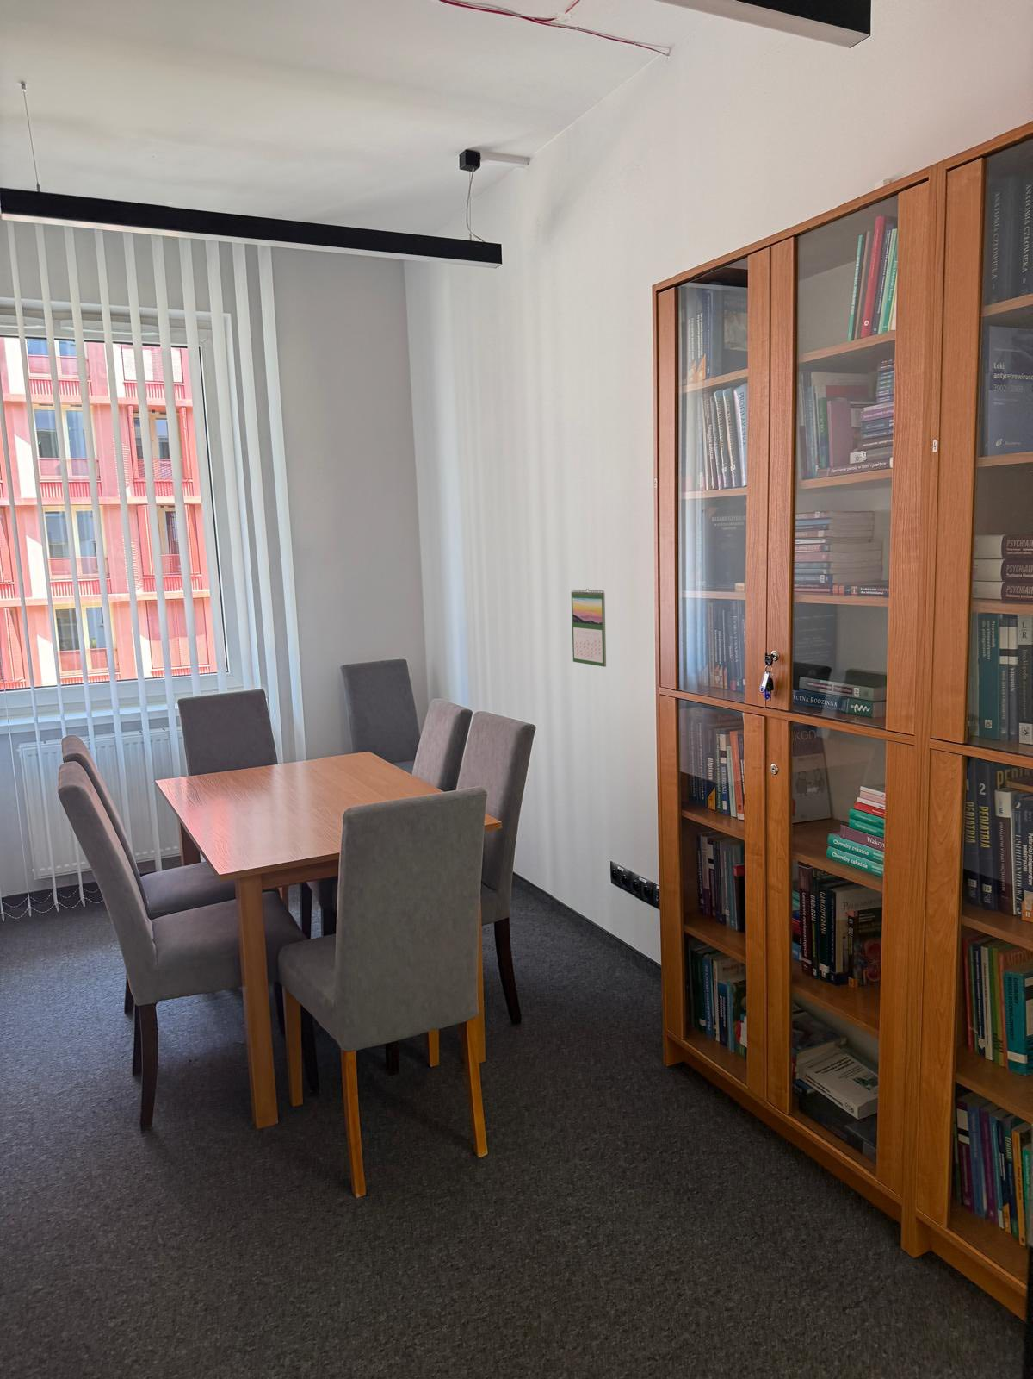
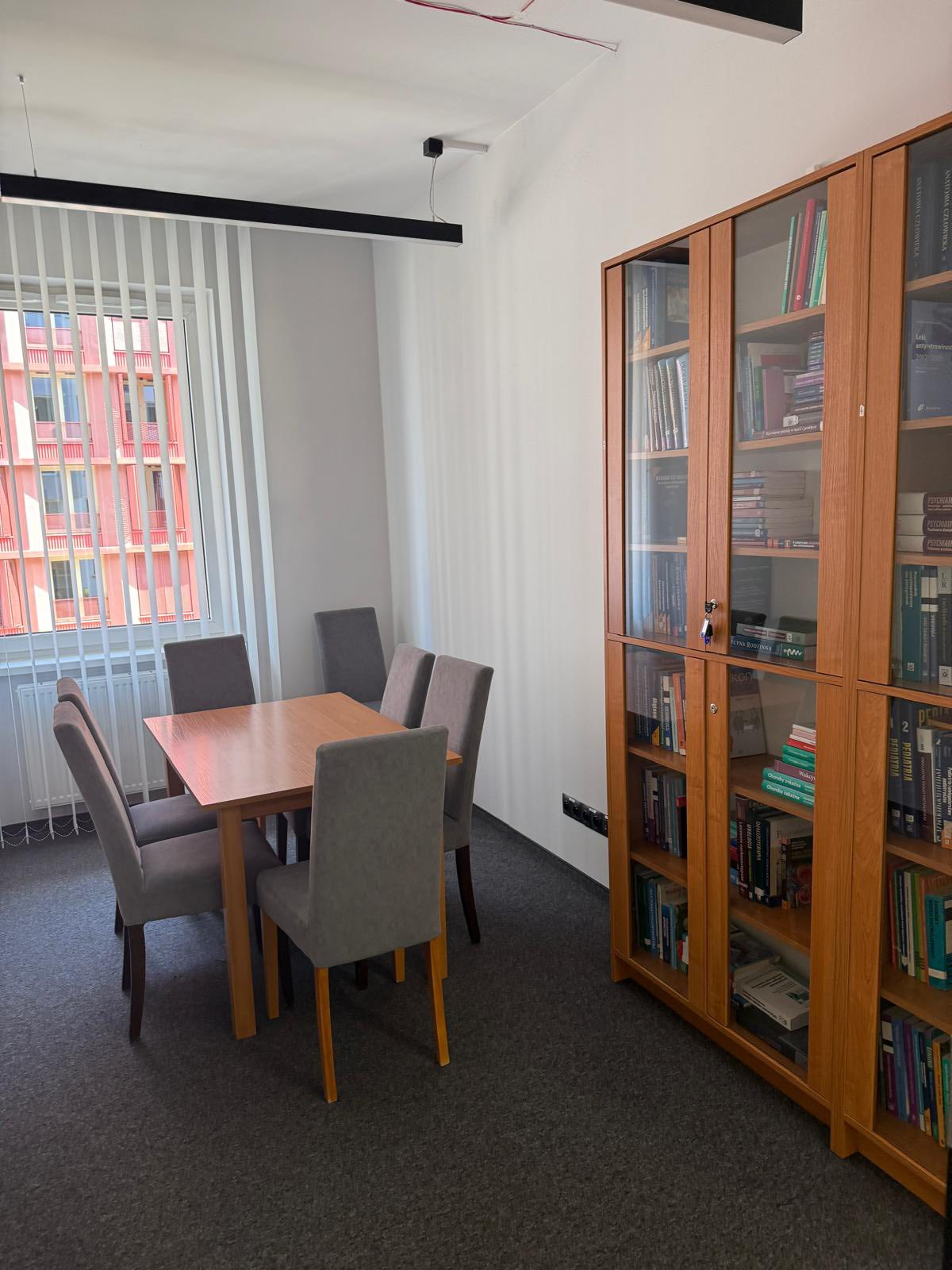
- calendar [571,587,607,668]
